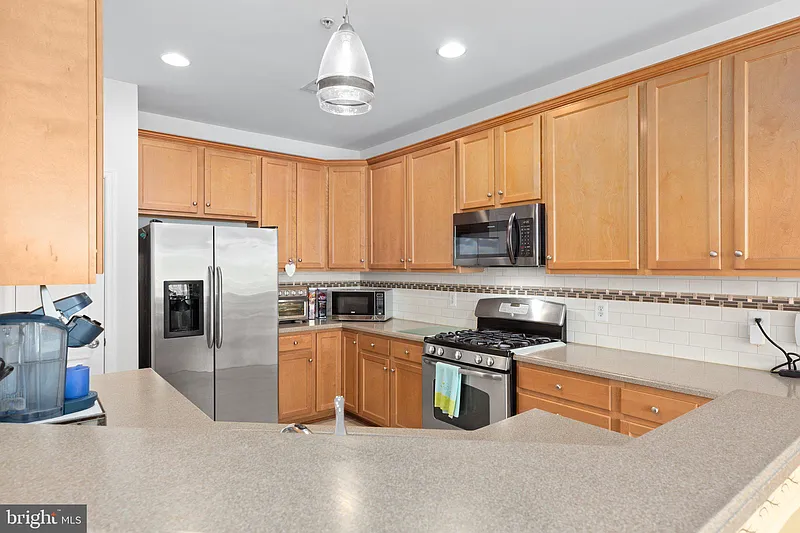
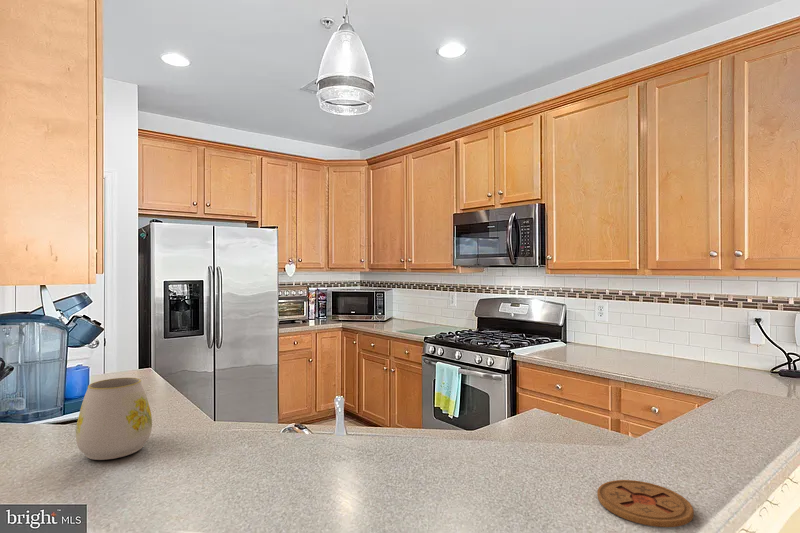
+ coaster [596,479,695,528]
+ mug [75,377,153,461]
